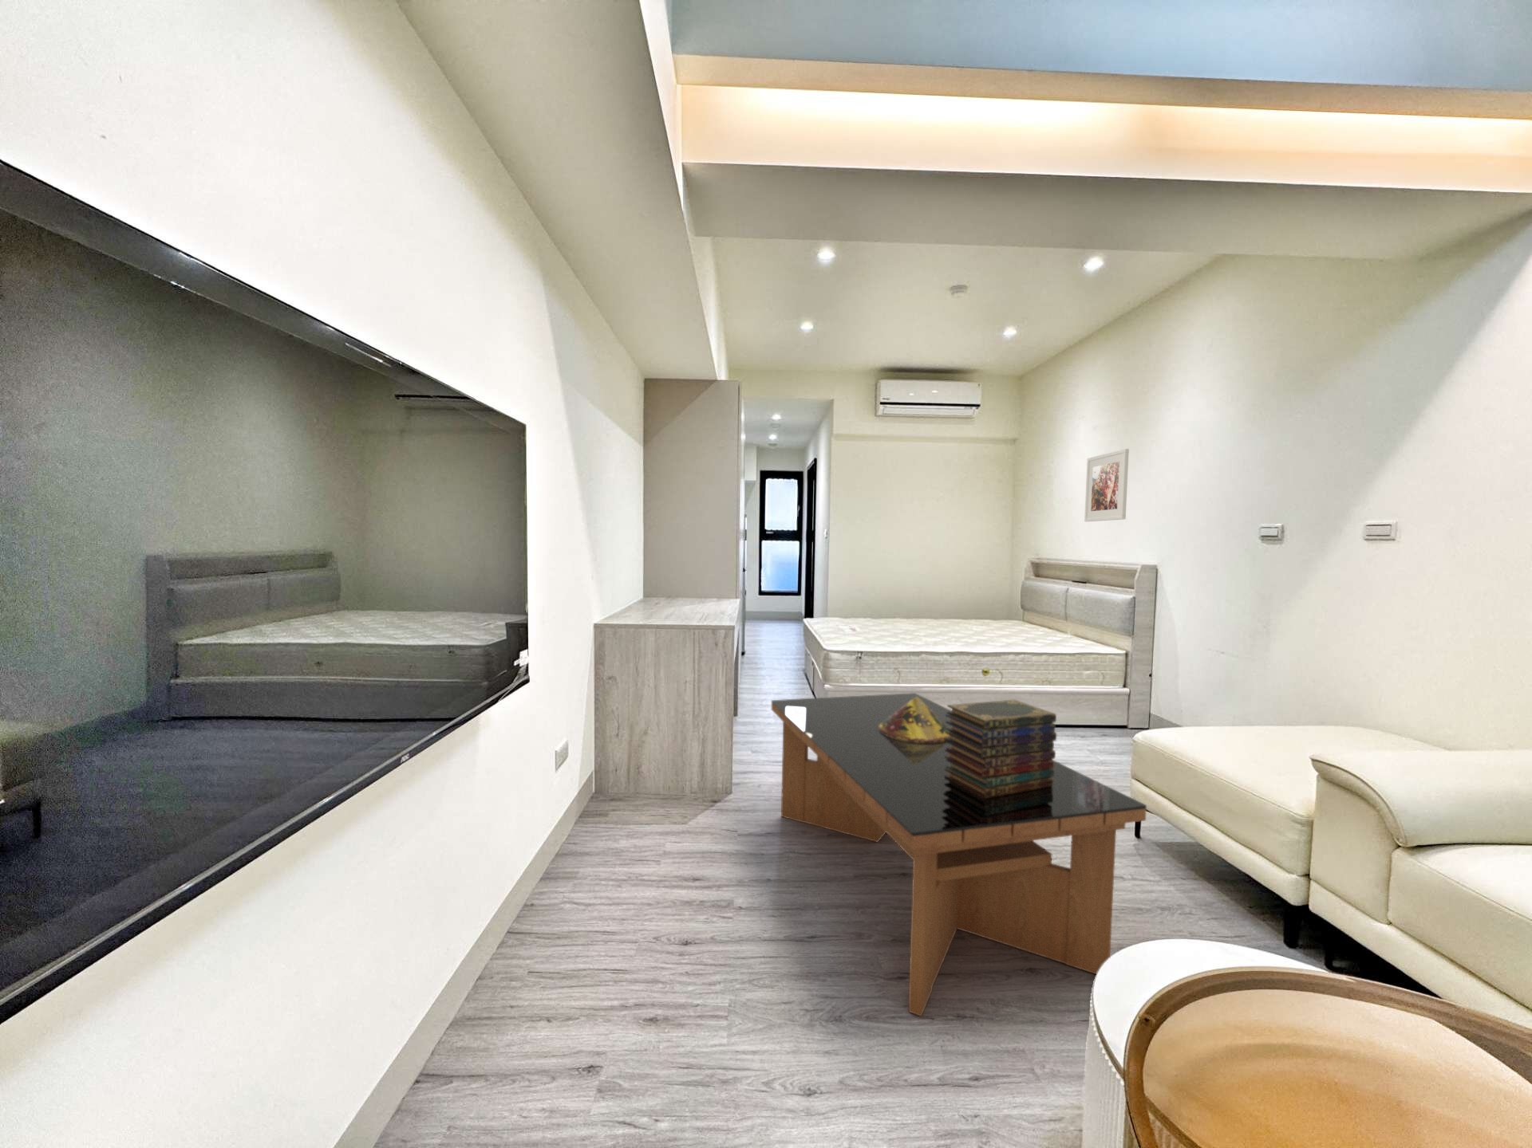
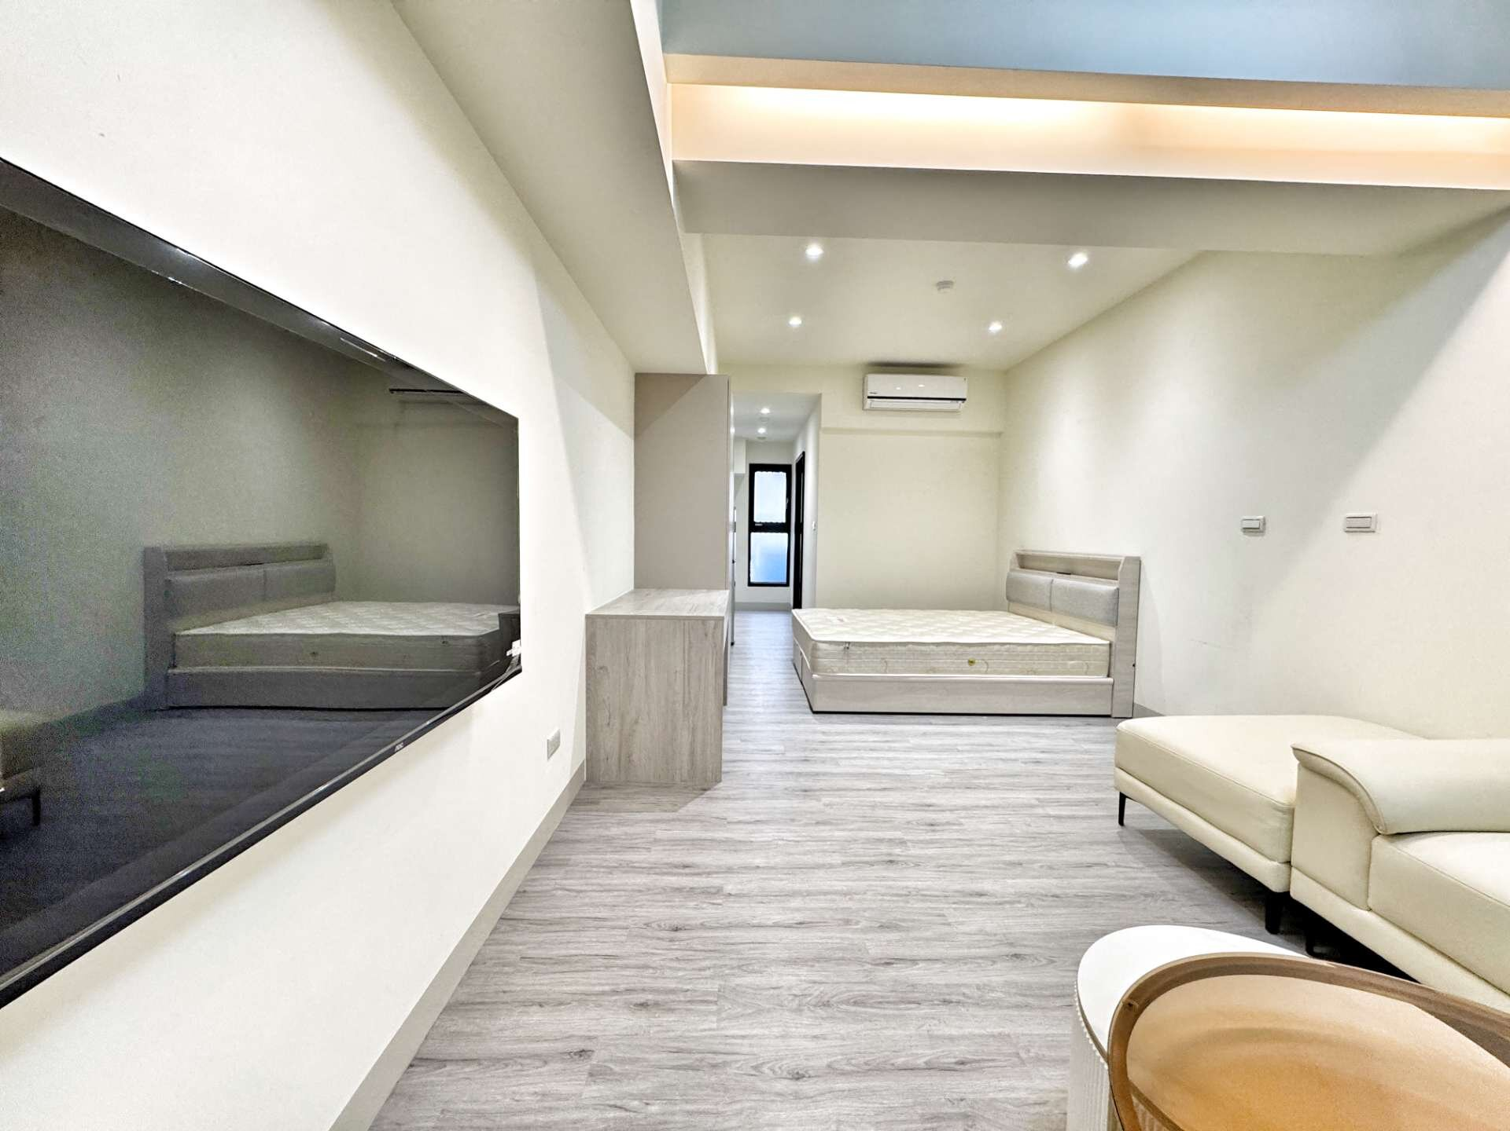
- coffee table [771,692,1147,1018]
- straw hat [878,697,949,743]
- book stack [945,698,1057,798]
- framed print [1083,449,1130,522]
